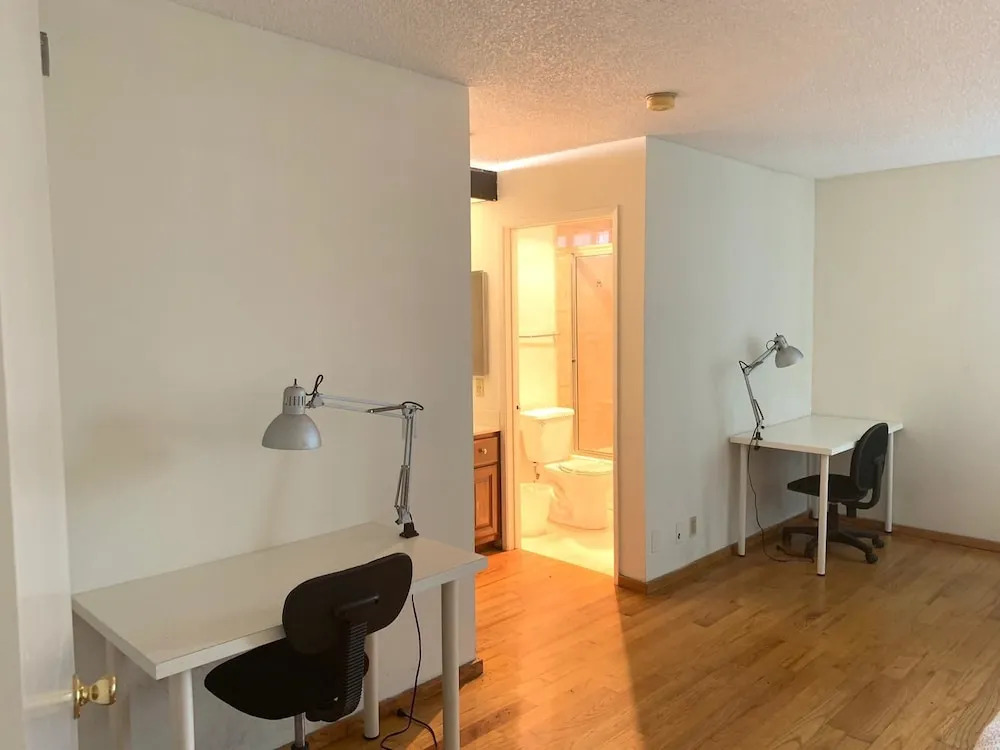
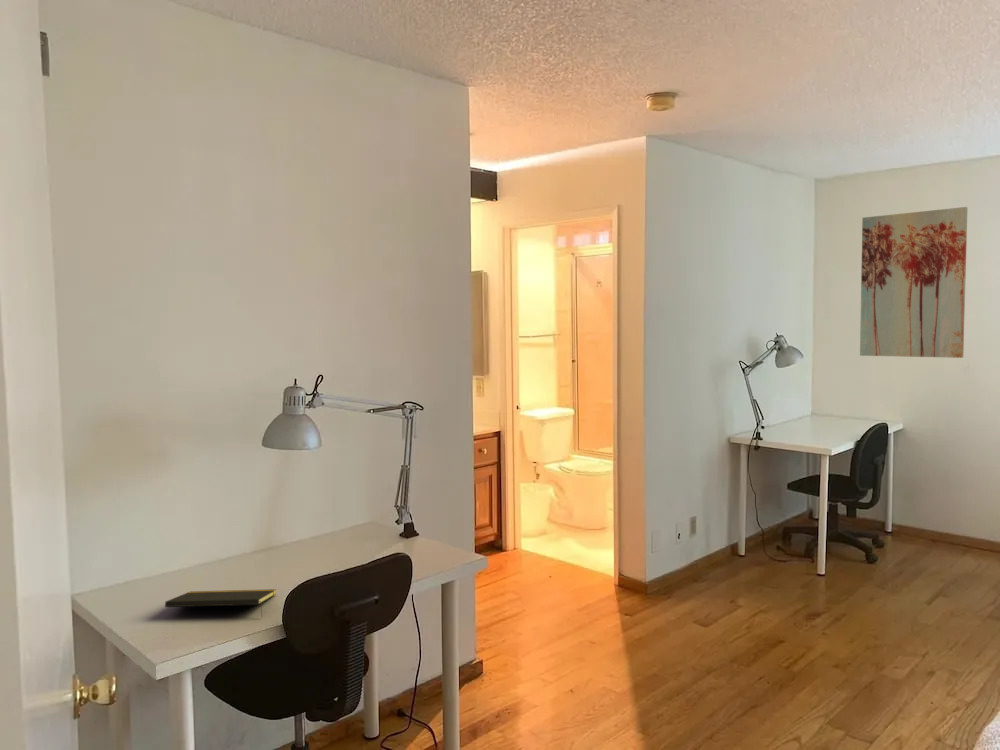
+ notepad [164,588,277,618]
+ wall art [859,206,968,359]
